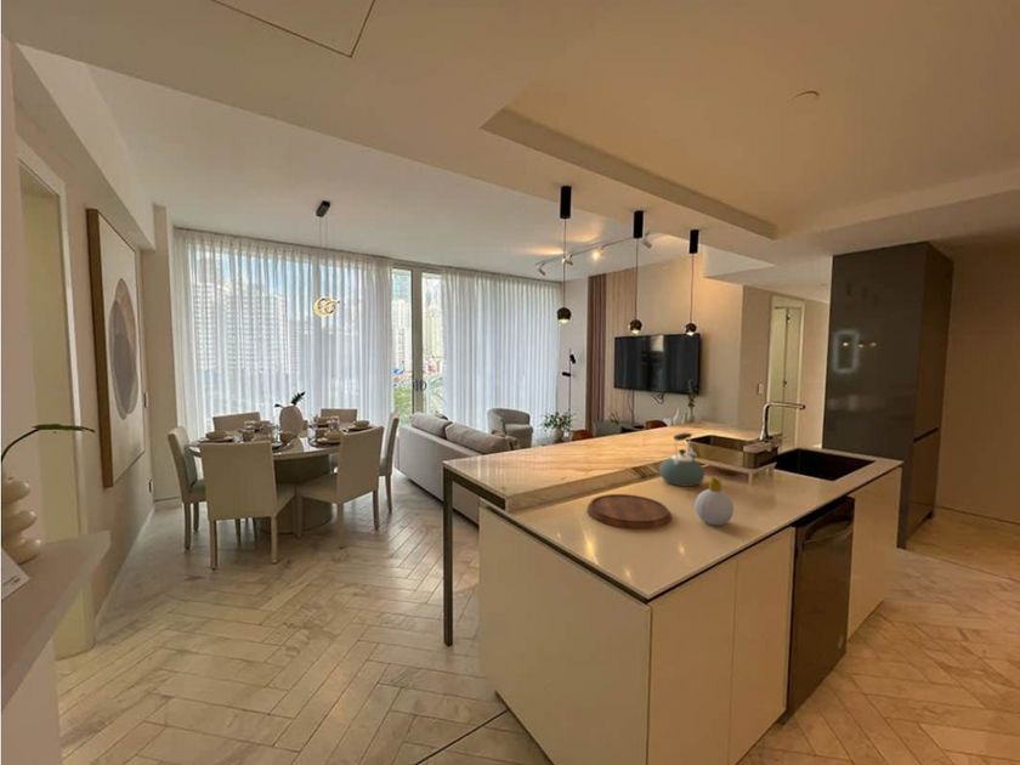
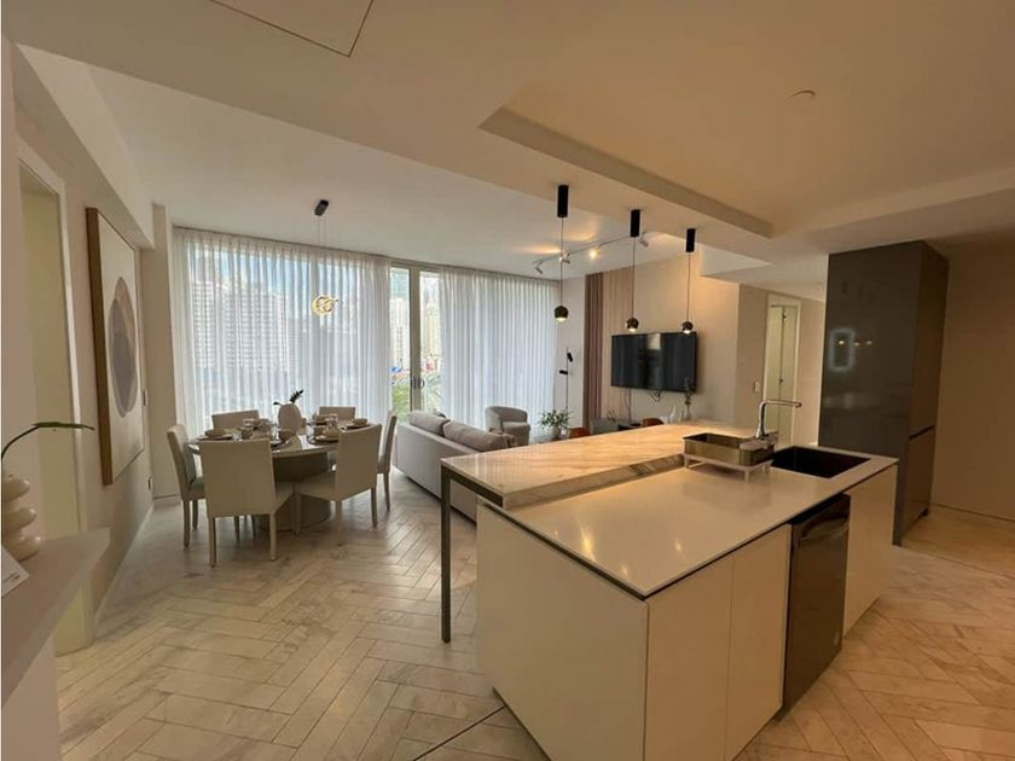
- cutting board [586,493,673,531]
- soap bottle [693,475,735,527]
- kettle [658,431,706,488]
